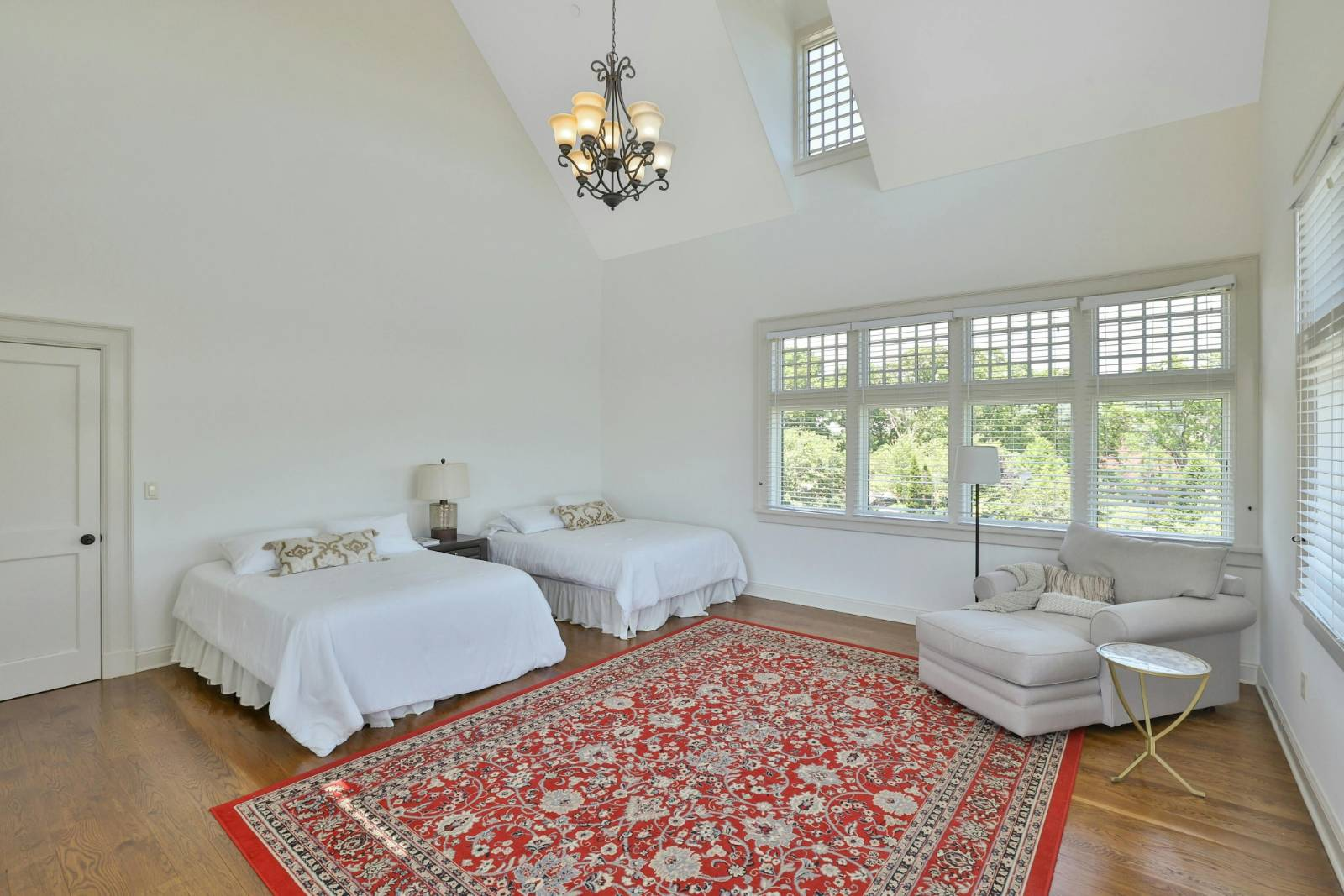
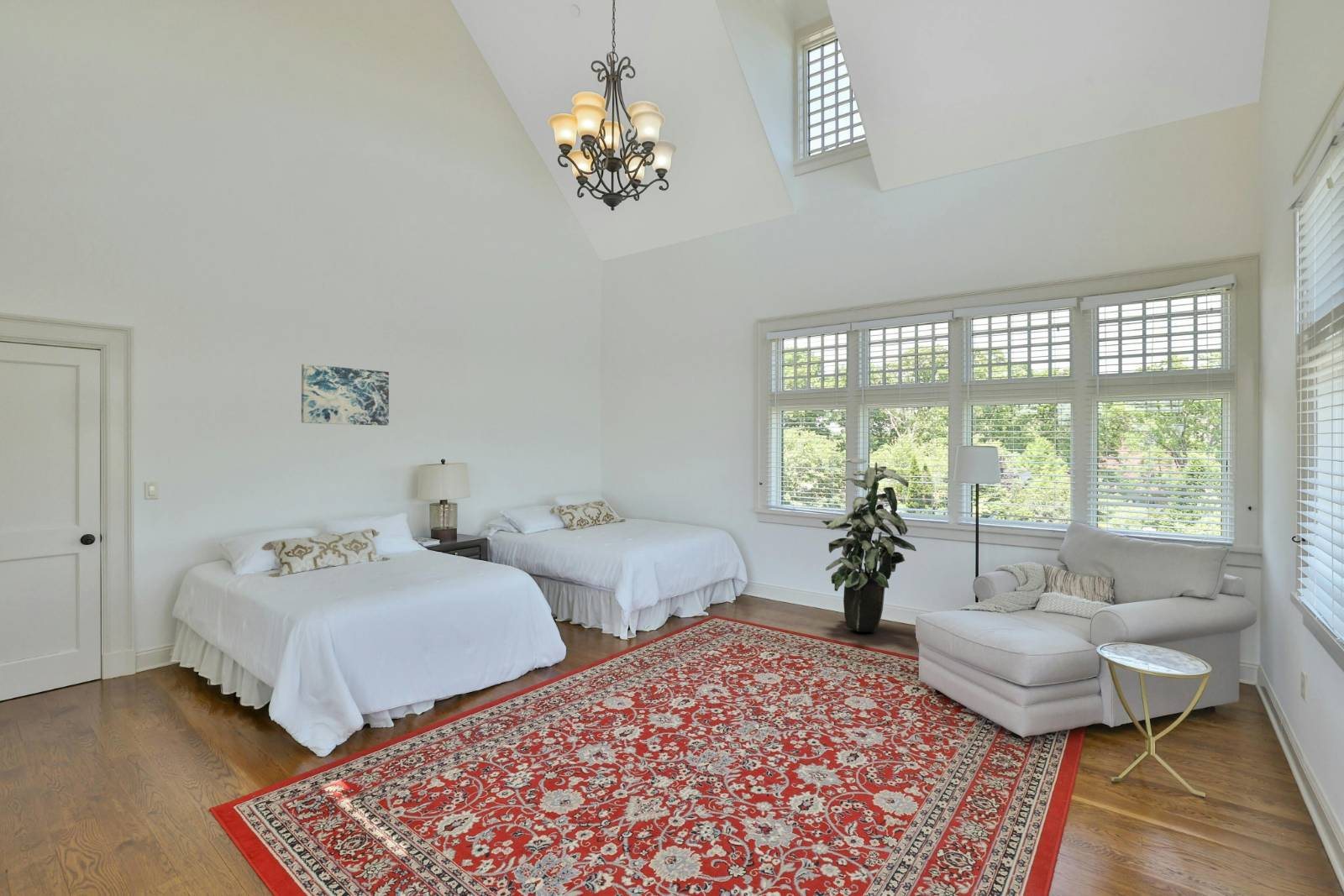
+ indoor plant [821,458,917,633]
+ wall art [301,364,390,427]
